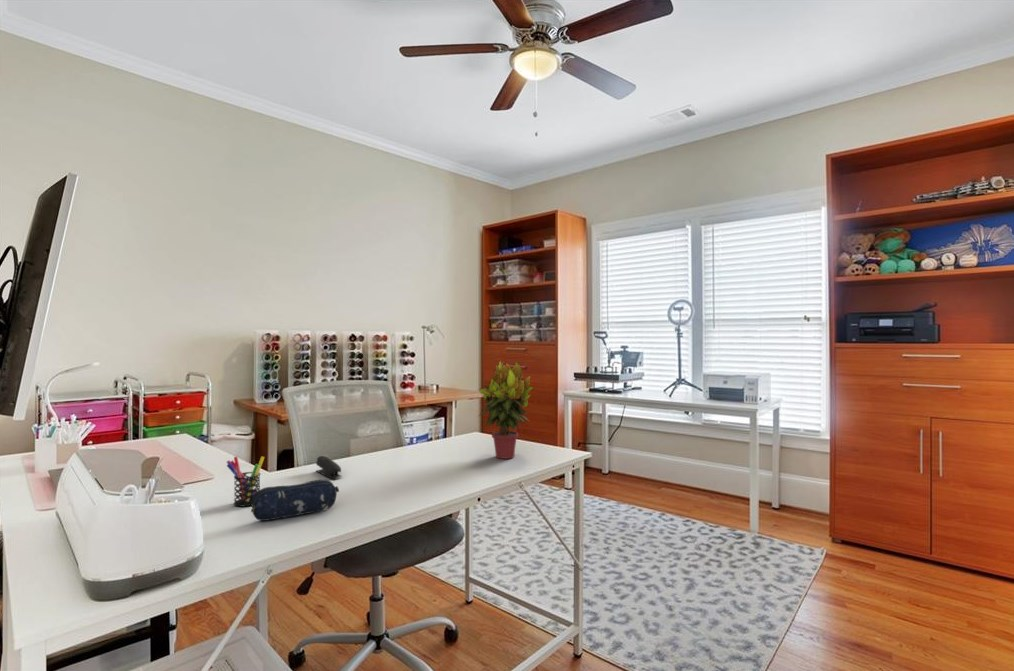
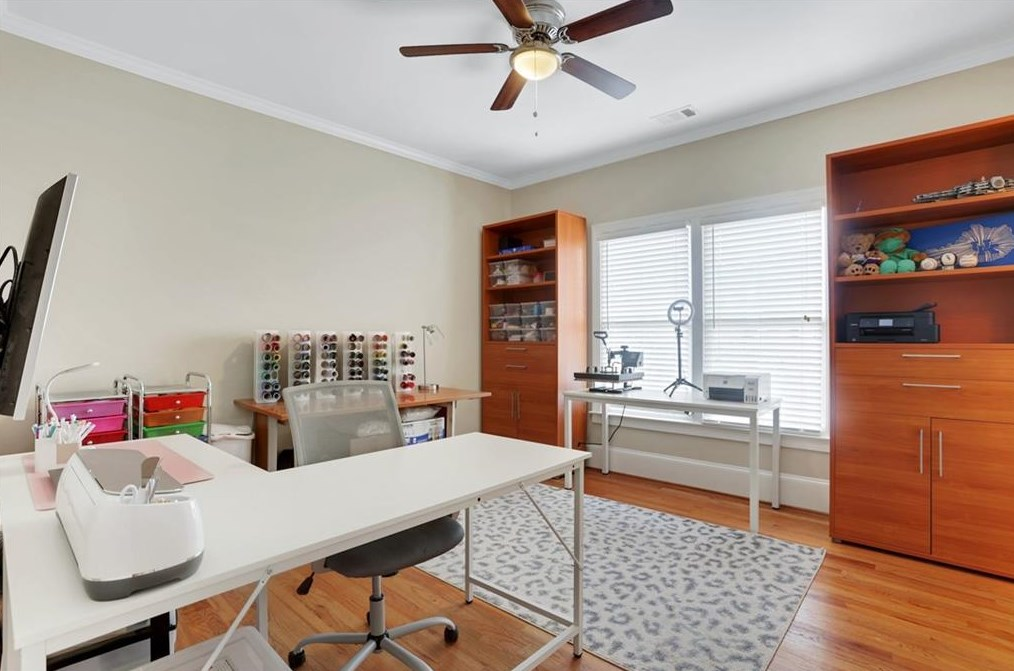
- pen holder [226,455,265,508]
- potted plant [478,359,534,460]
- stapler [315,455,342,479]
- pencil case [250,478,340,522]
